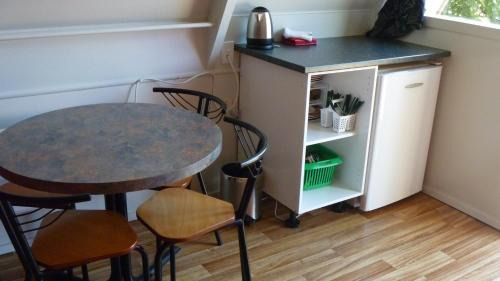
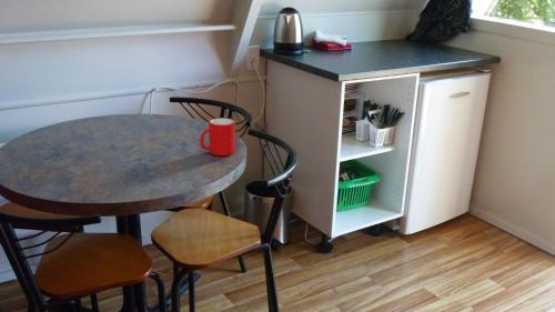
+ cup [199,117,236,157]
